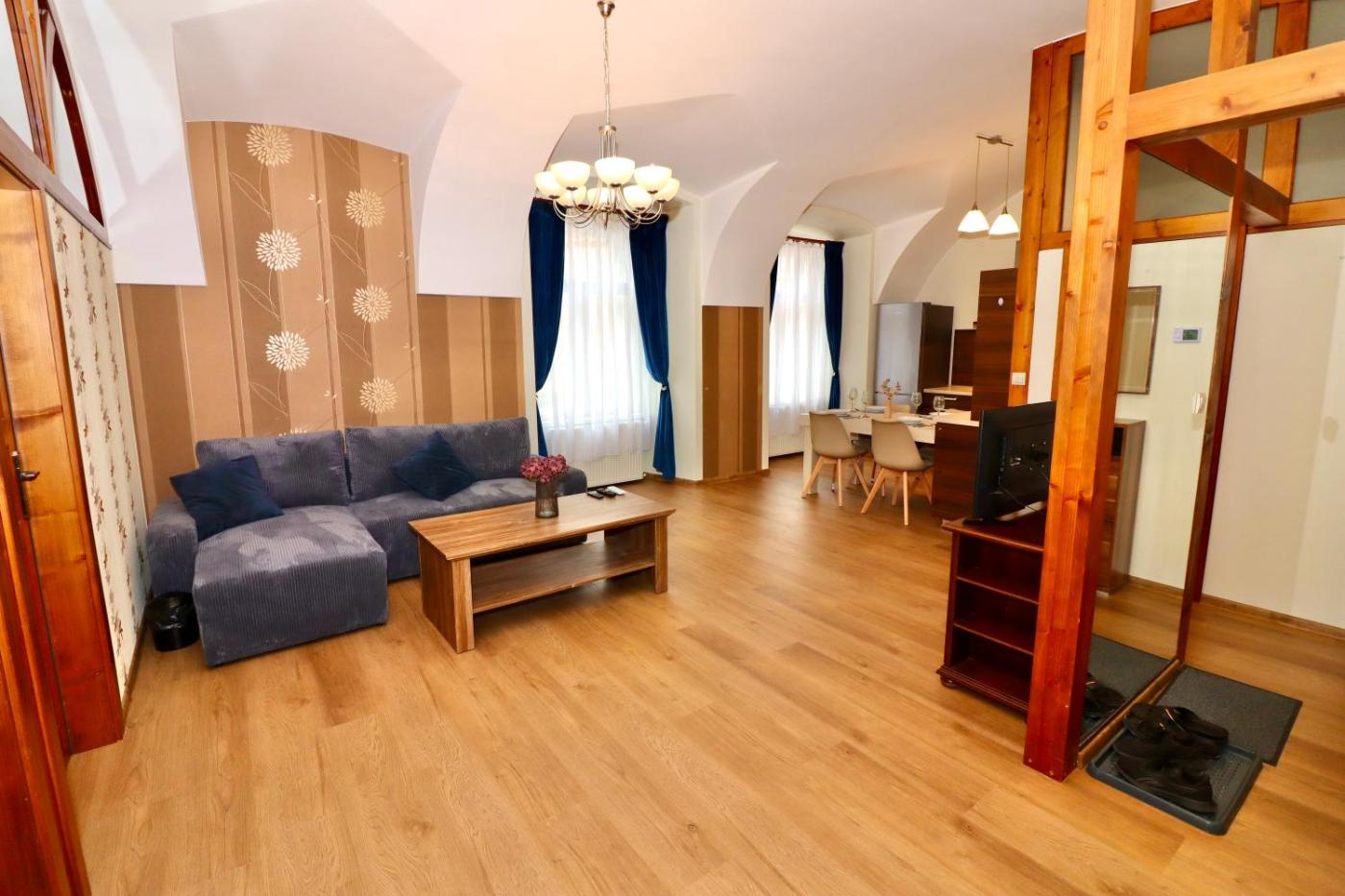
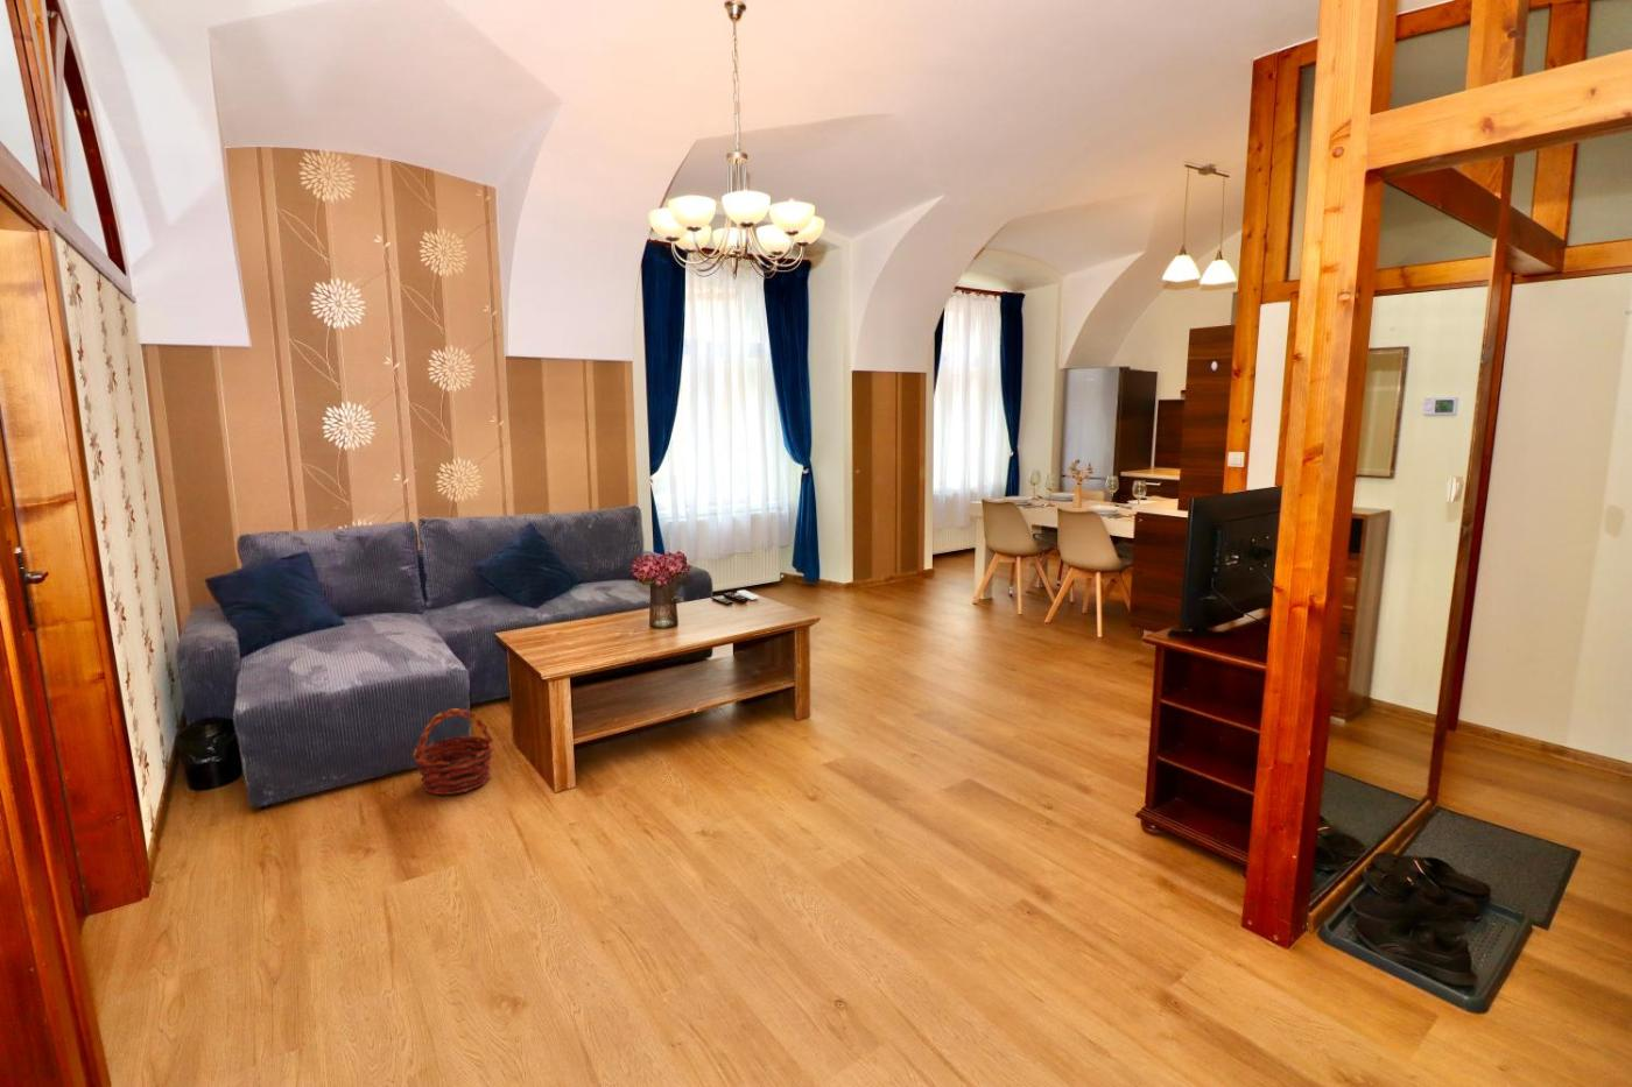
+ basket [411,707,494,796]
